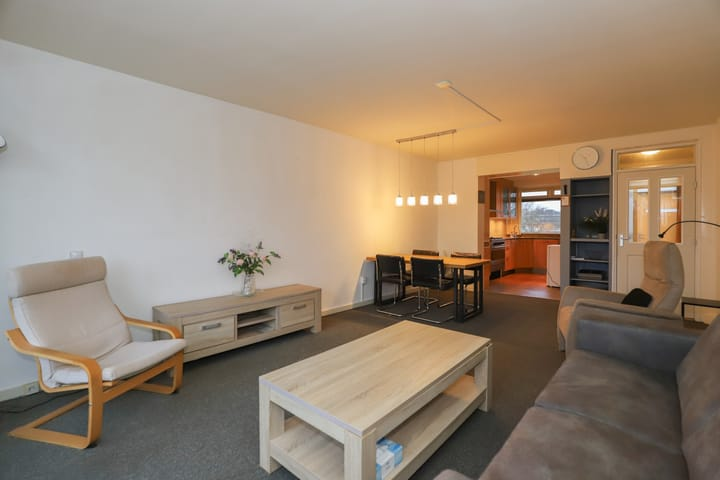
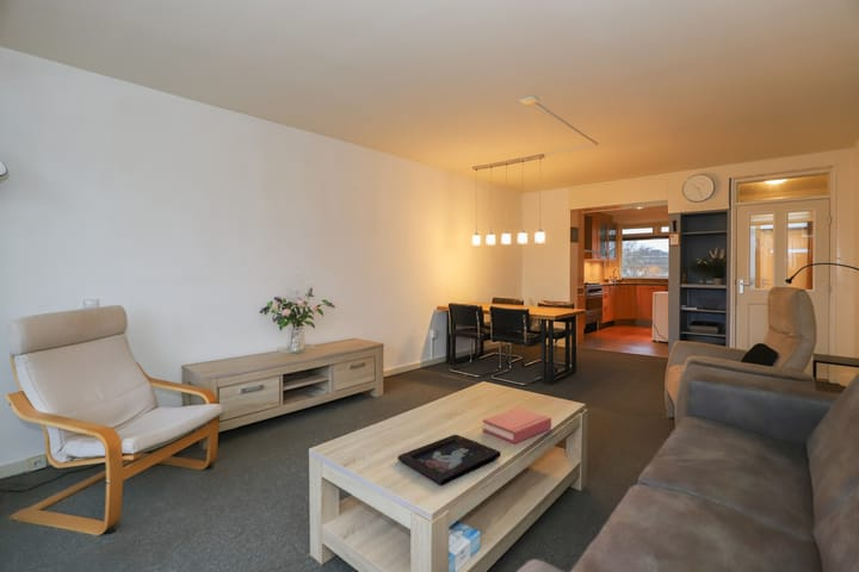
+ decorative tray [396,434,502,486]
+ hardback book [482,406,552,444]
